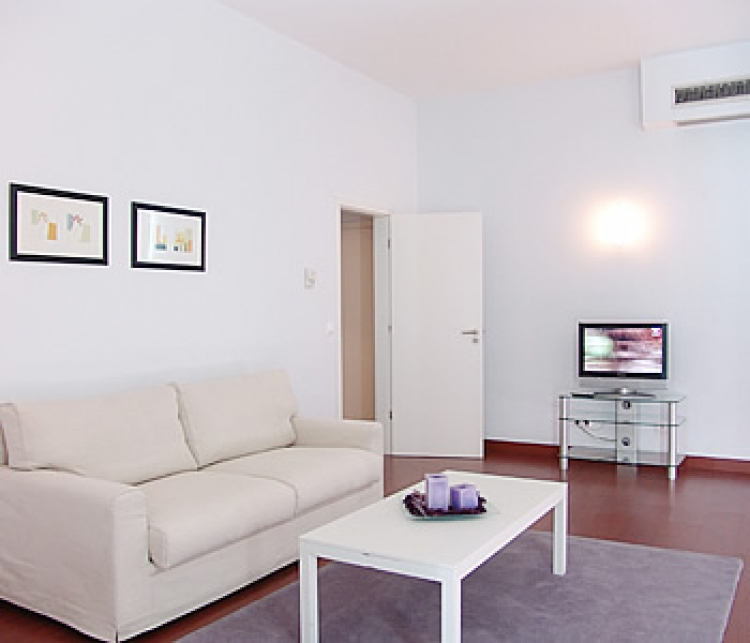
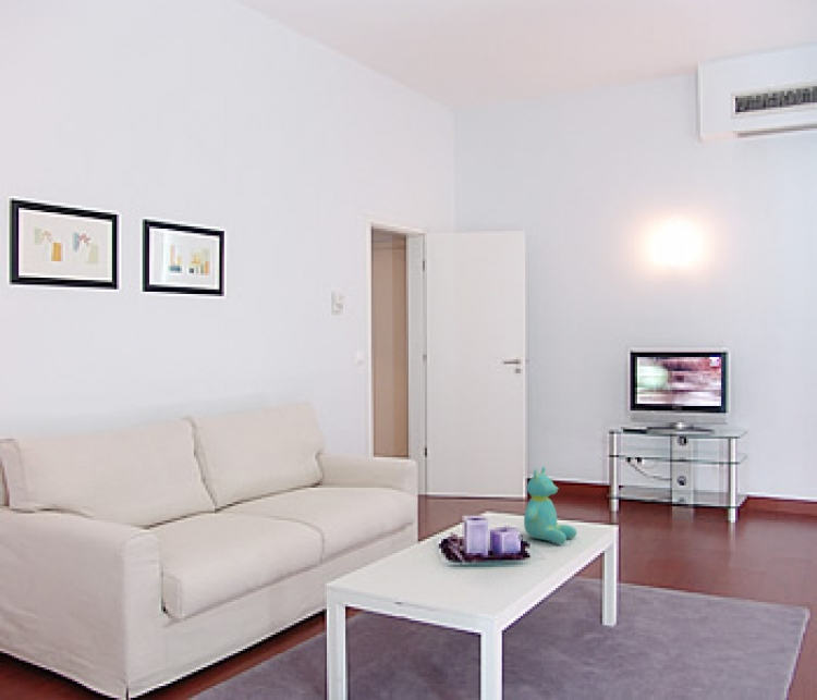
+ teddy bear [523,466,577,544]
